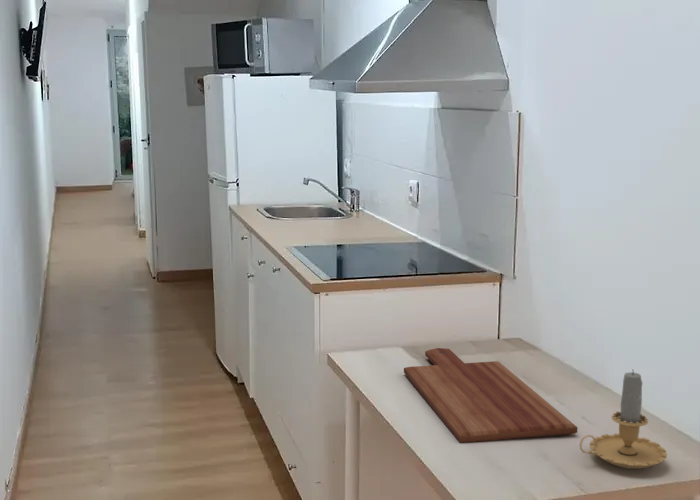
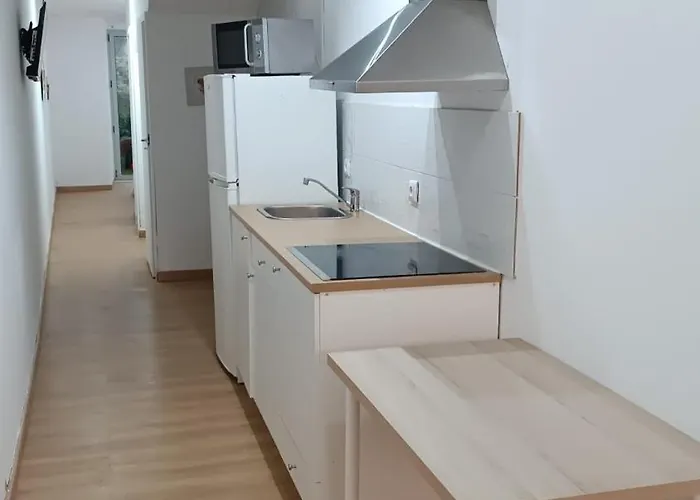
- cutting board [403,347,579,444]
- candle [579,370,668,470]
